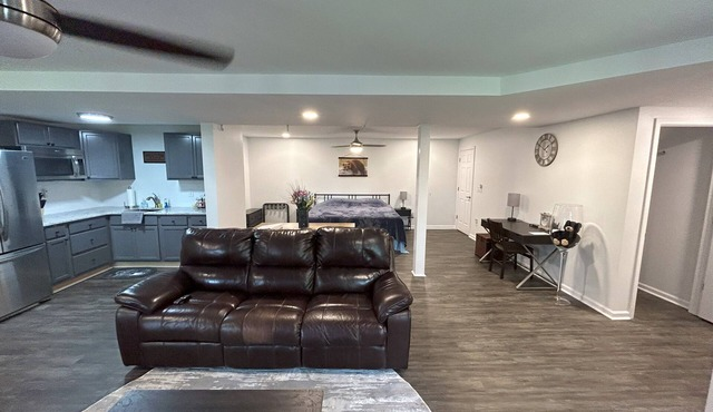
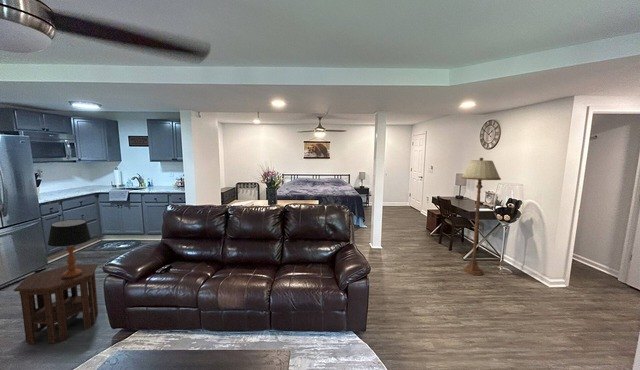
+ side table [13,263,99,345]
+ table lamp [47,218,92,278]
+ floor lamp [460,157,502,276]
